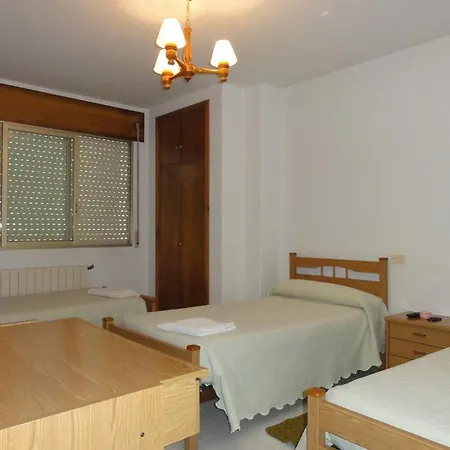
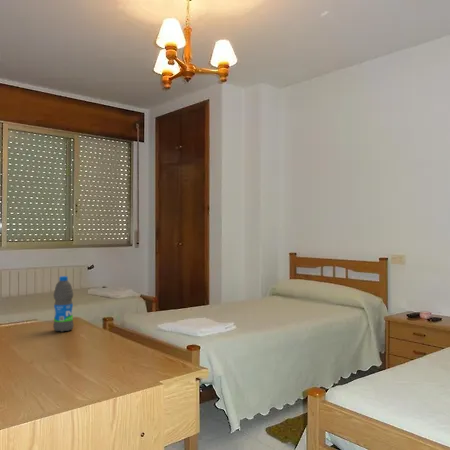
+ water bottle [52,275,75,333]
